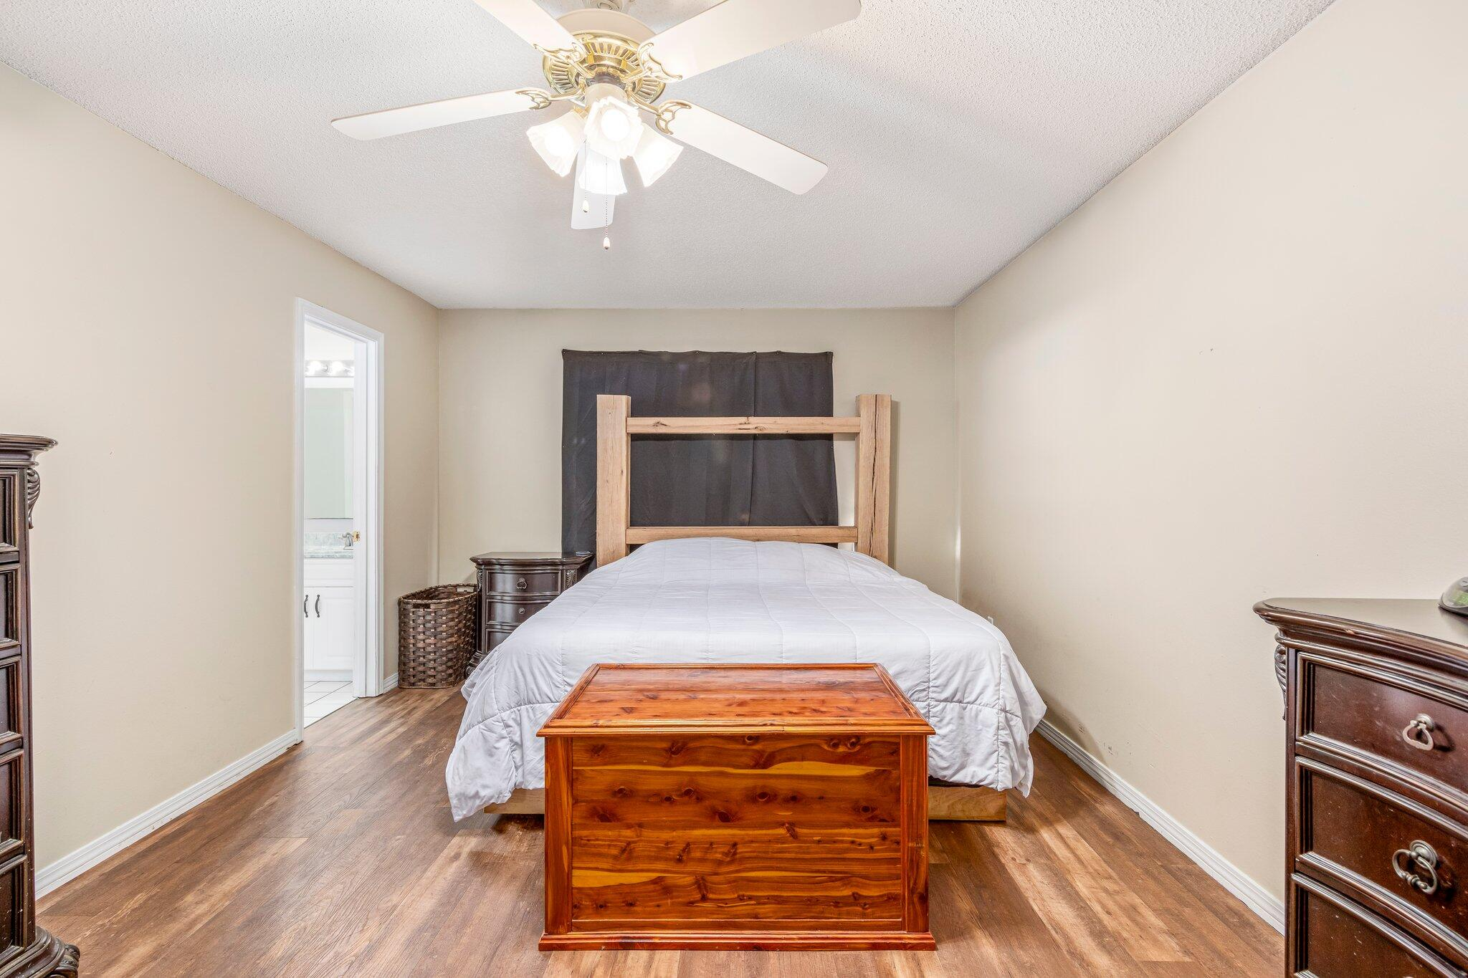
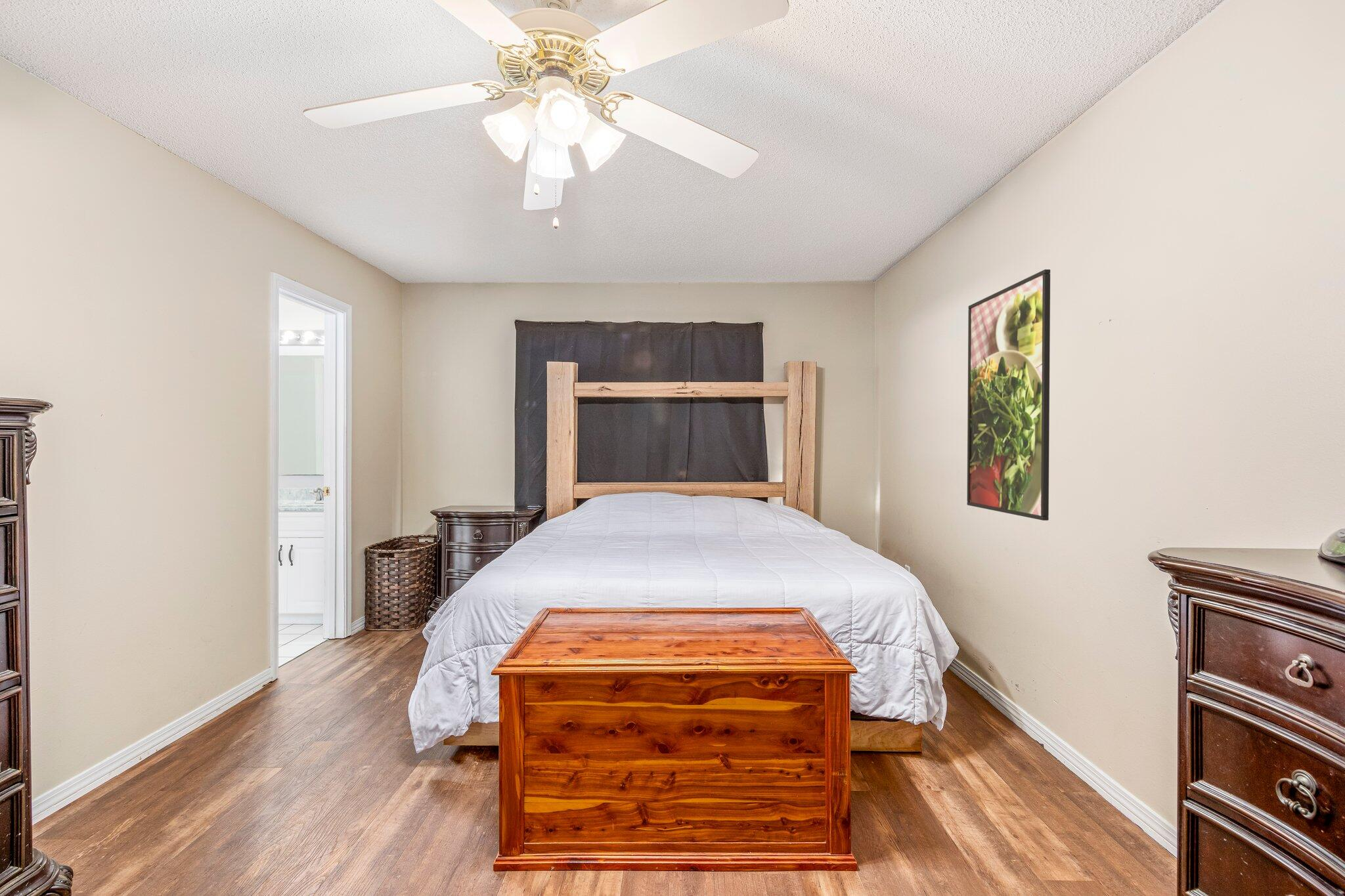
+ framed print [967,268,1051,521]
